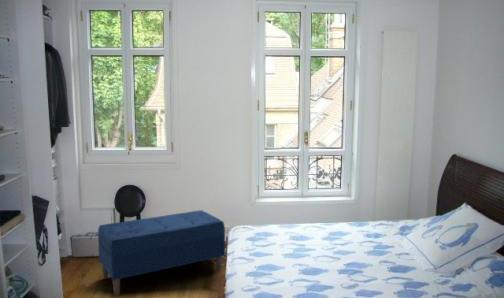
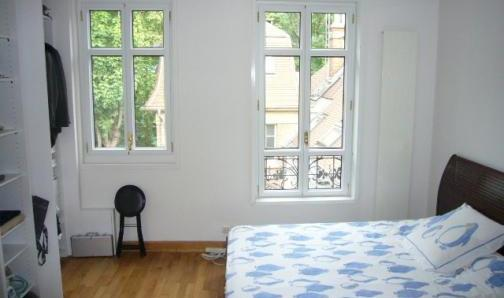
- bench [97,209,226,297]
